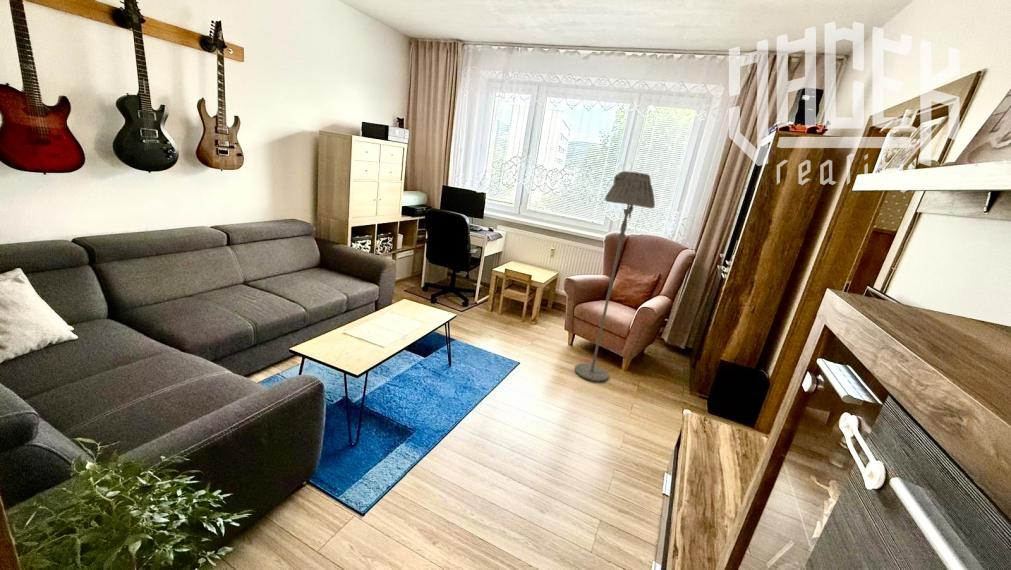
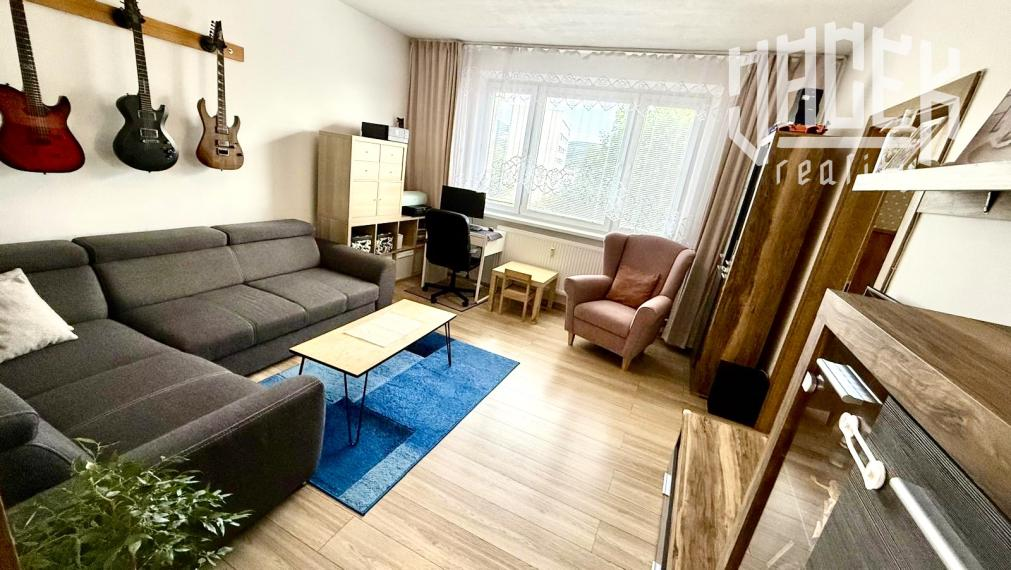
- floor lamp [574,170,656,382]
